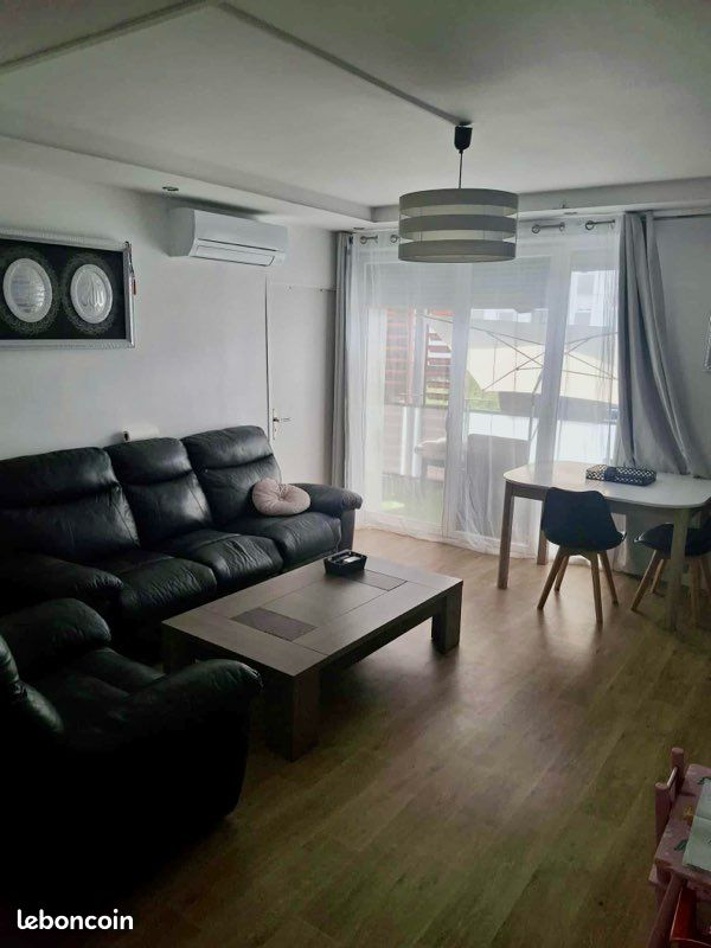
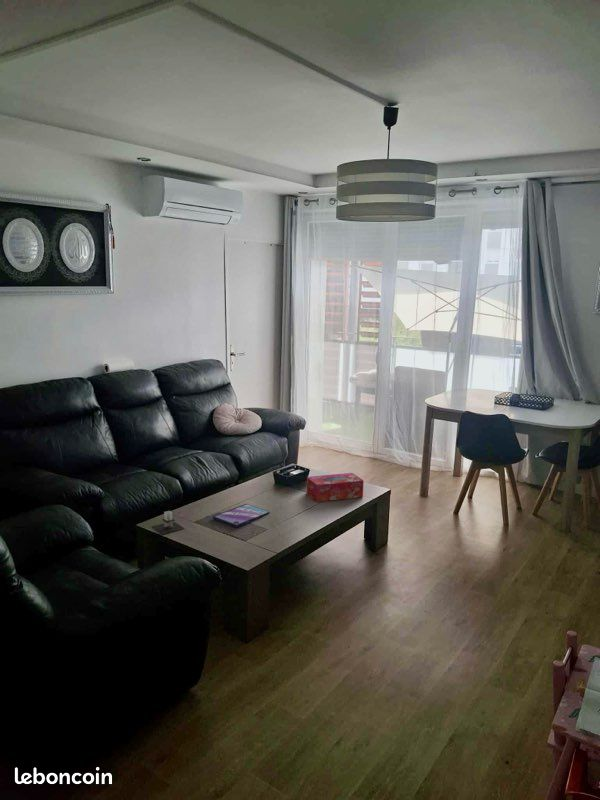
+ video game case [212,503,271,528]
+ tissue box [306,472,365,503]
+ architectural model [152,510,186,535]
